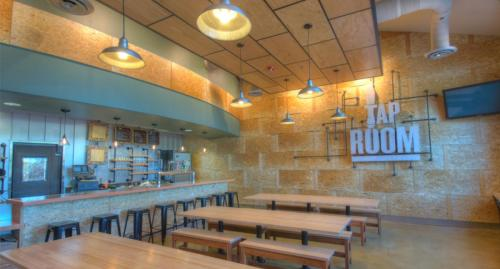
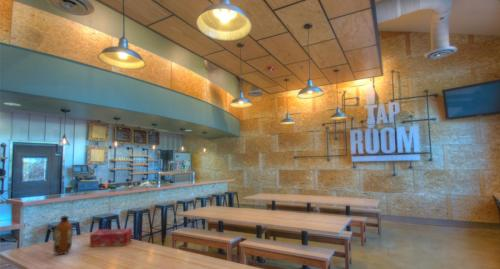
+ tissue box [89,227,133,248]
+ bottle [53,215,74,255]
